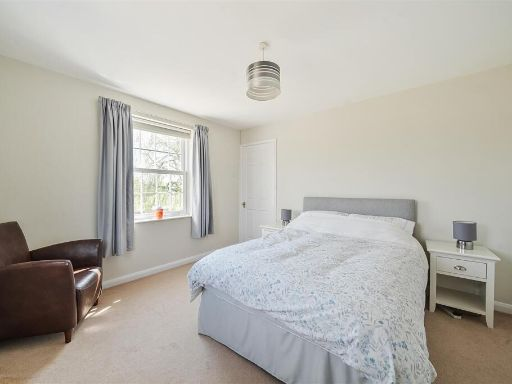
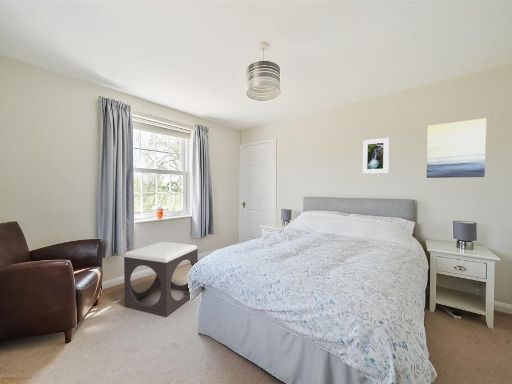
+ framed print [362,137,390,175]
+ footstool [123,241,199,318]
+ wall art [426,117,487,179]
